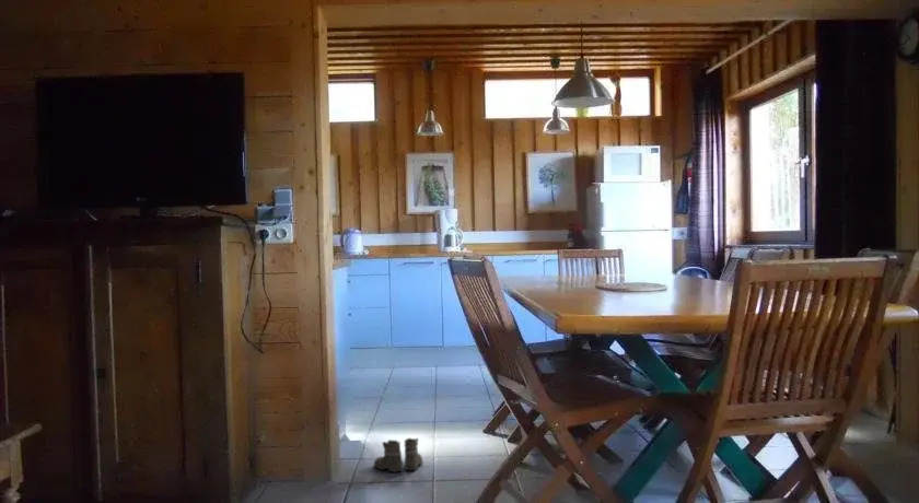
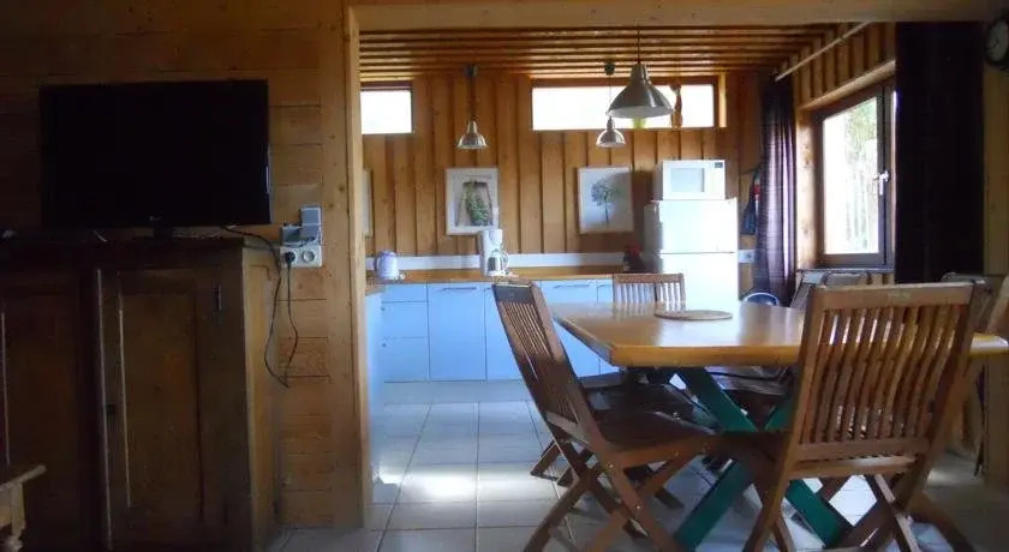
- boots [372,437,430,475]
